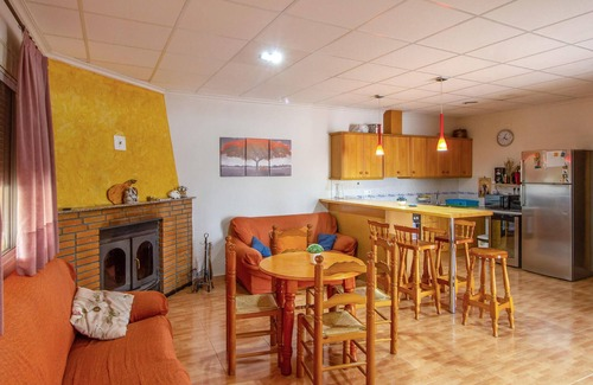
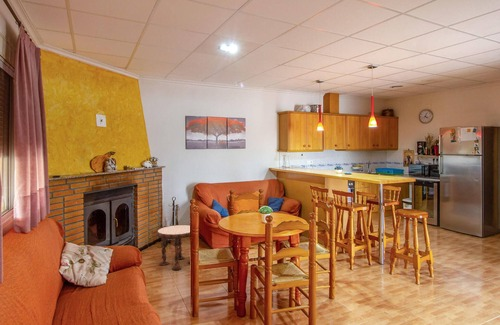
+ side table [156,224,191,271]
